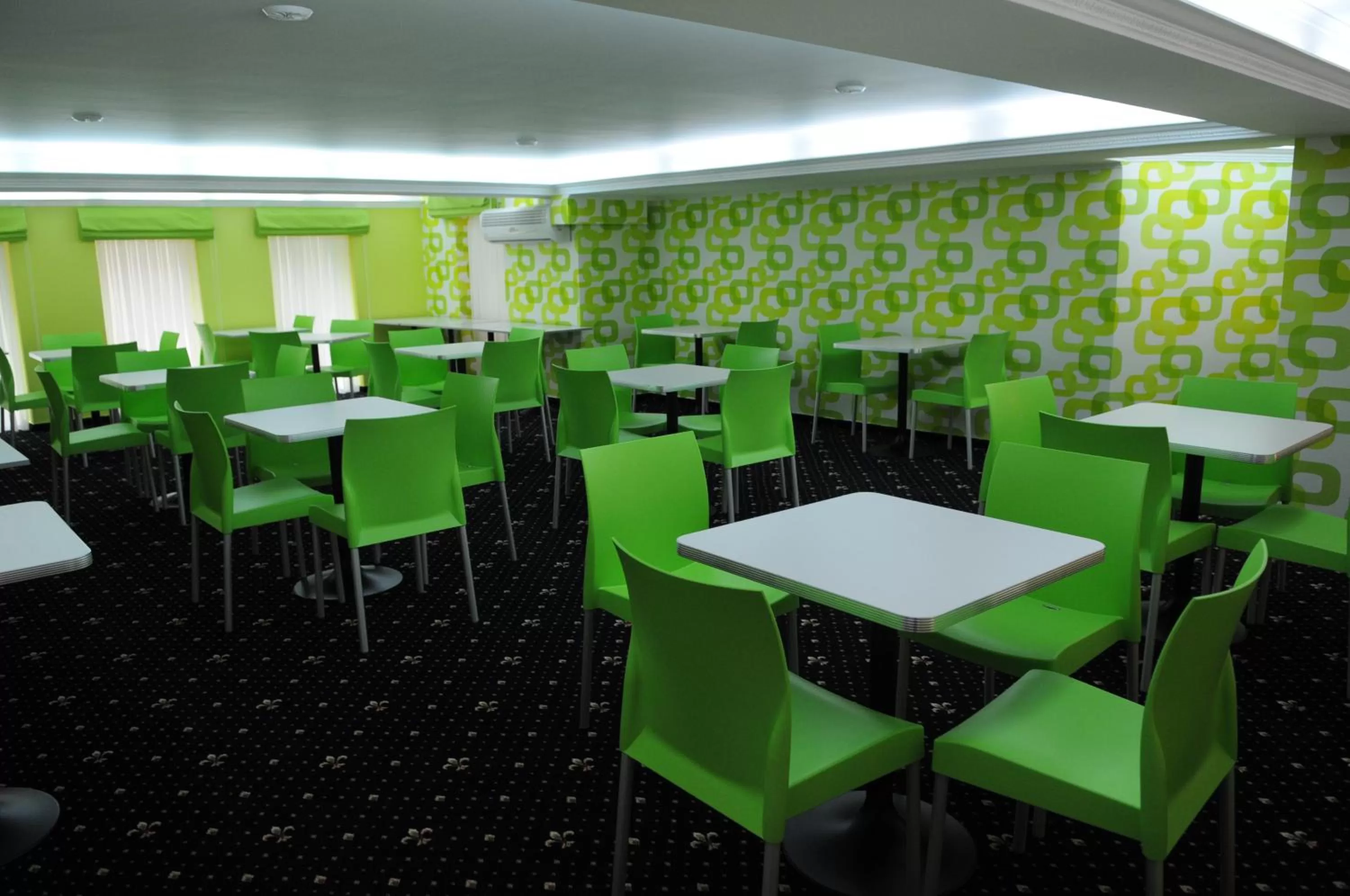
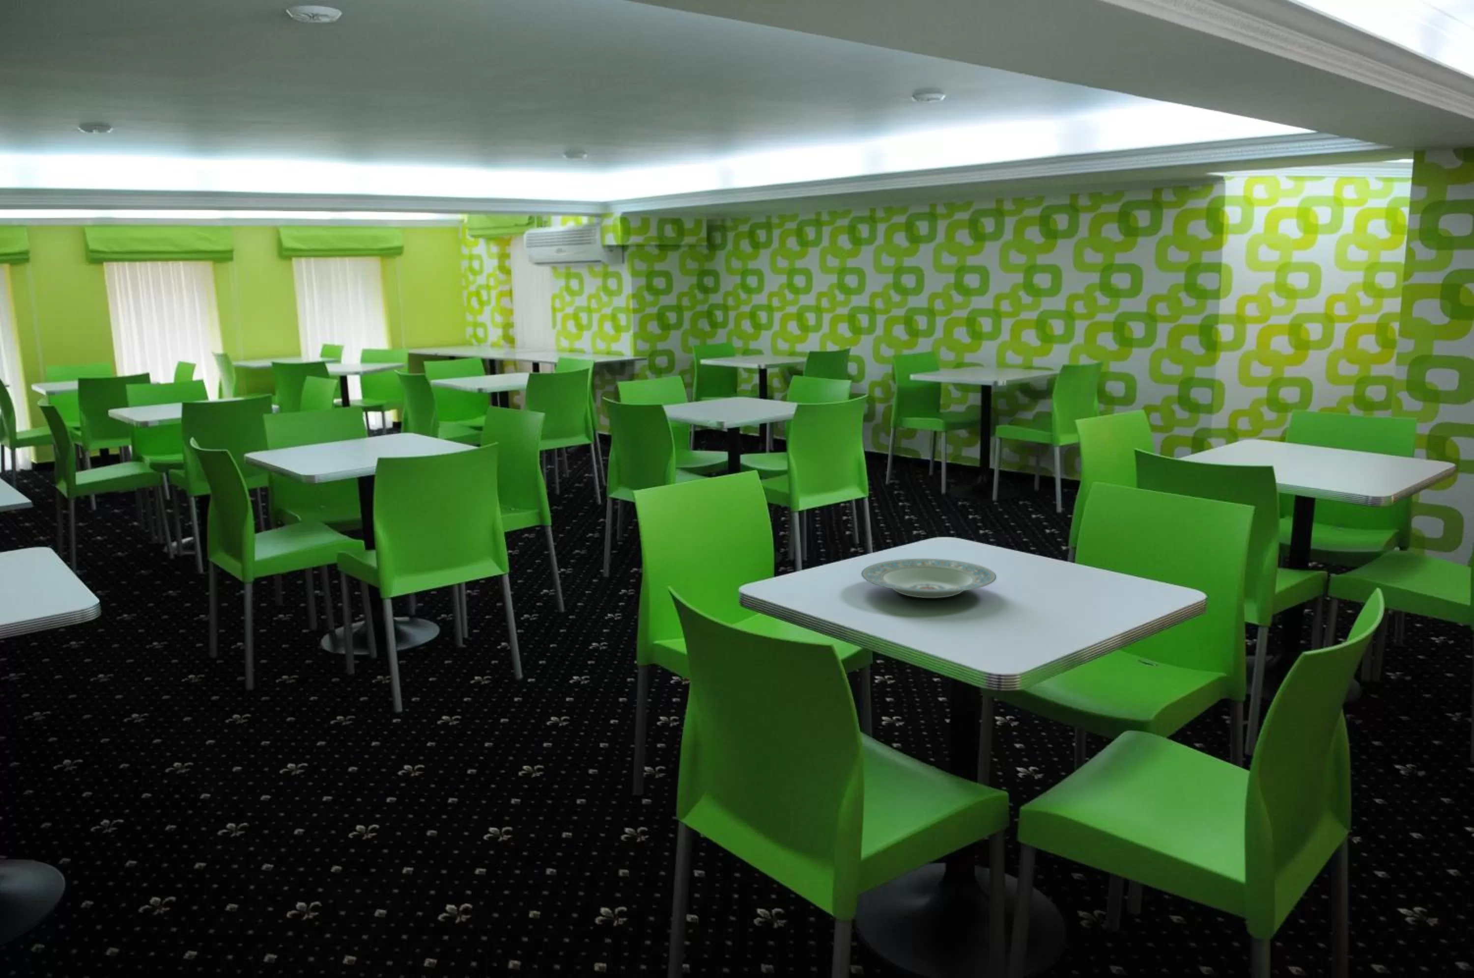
+ plate [860,558,997,598]
